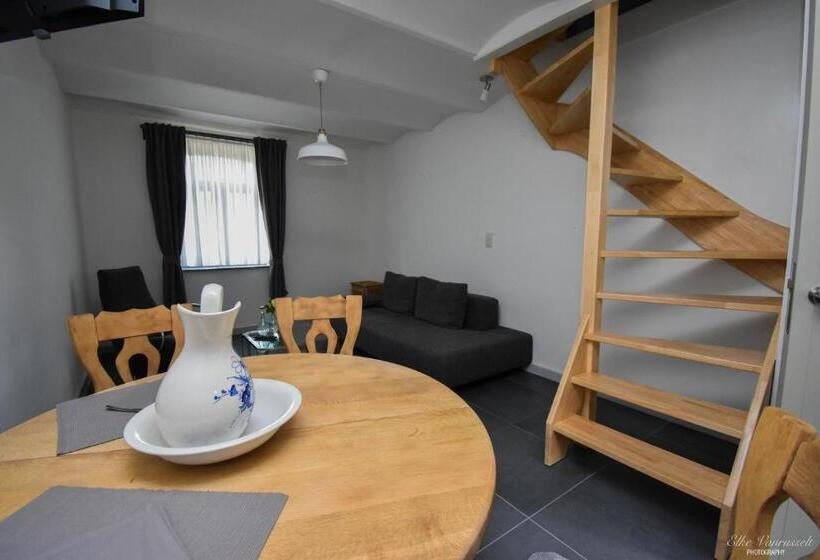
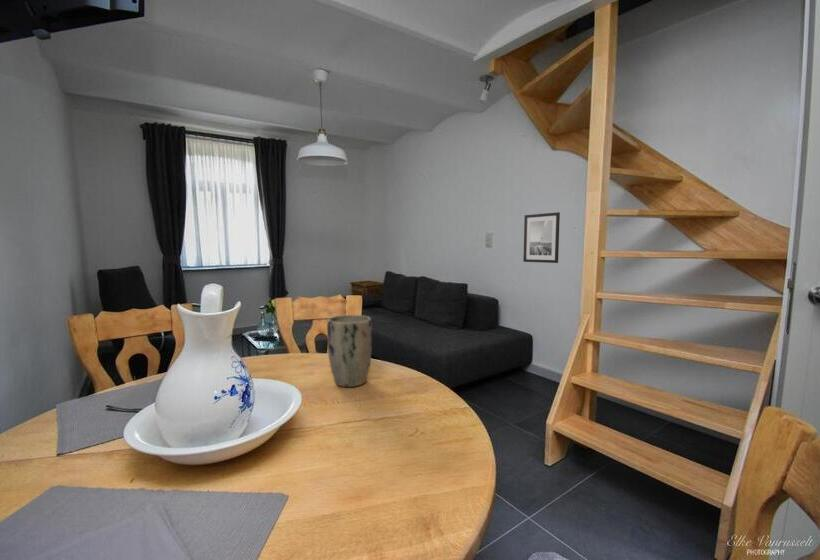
+ wall art [522,211,561,264]
+ plant pot [326,314,373,388]
